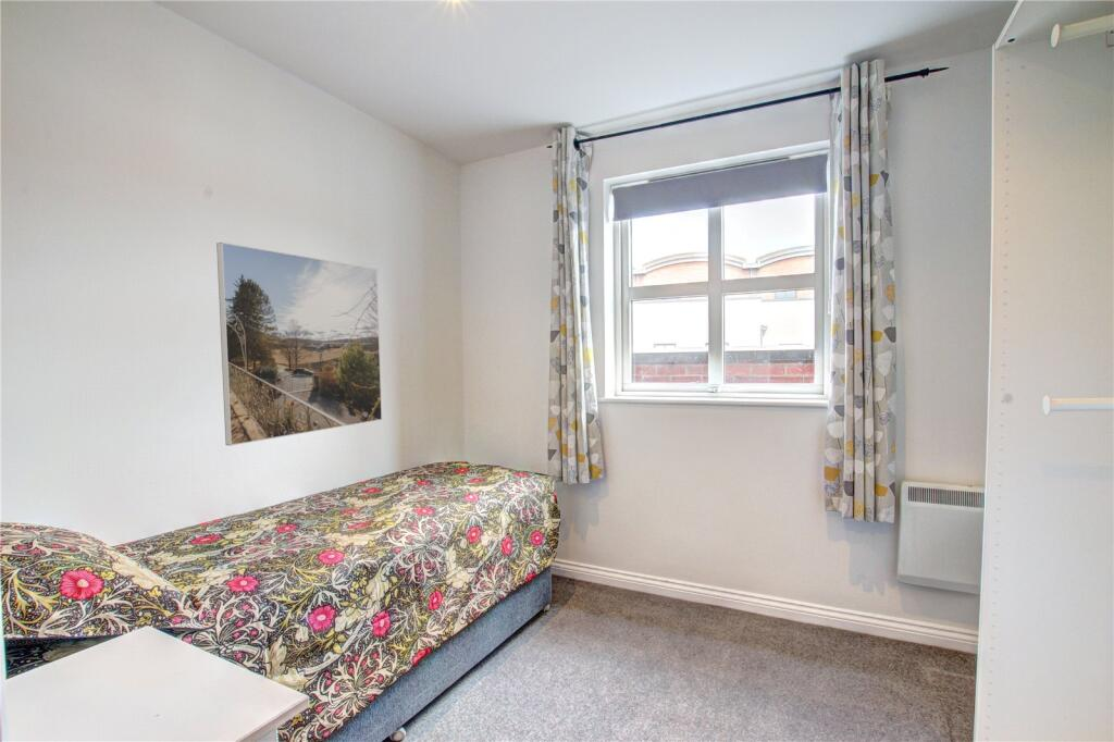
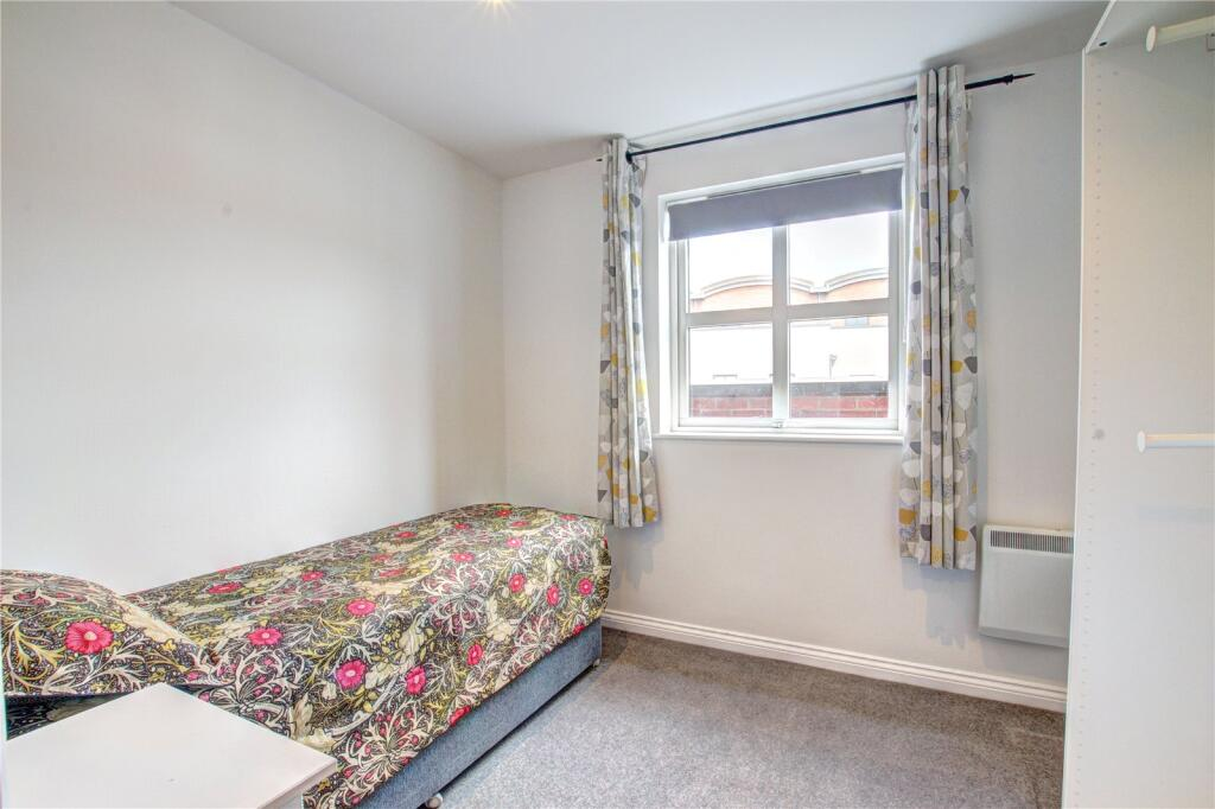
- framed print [215,242,383,447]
